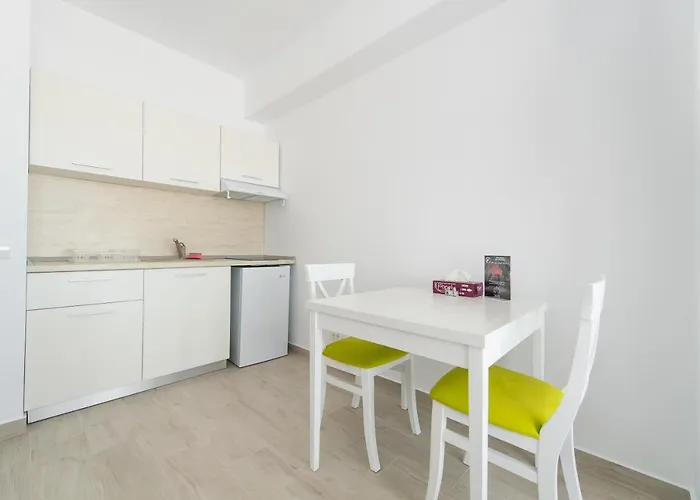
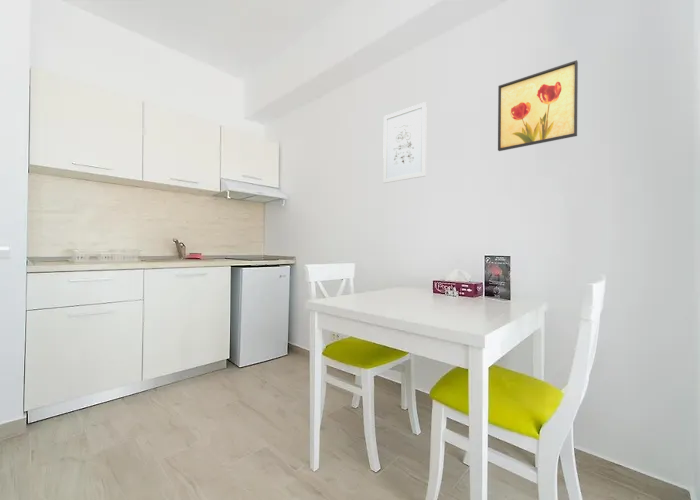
+ wall art [497,59,579,152]
+ wall art [382,101,428,184]
